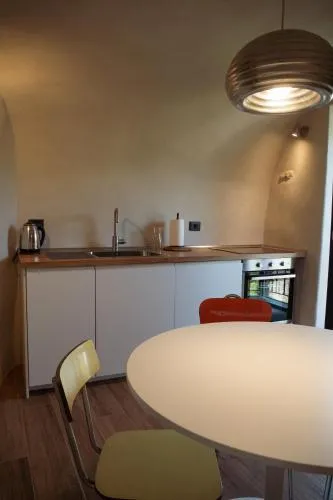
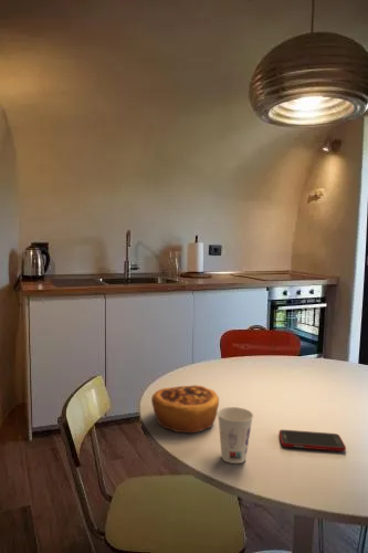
+ cell phone [278,429,347,452]
+ cup [217,406,254,465]
+ pastry [150,384,220,434]
